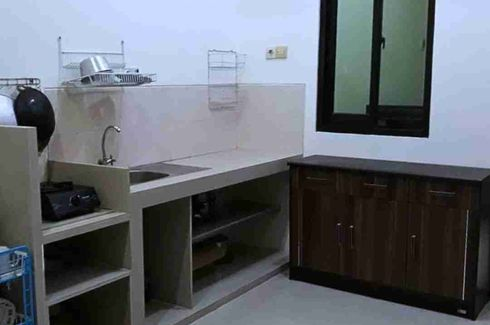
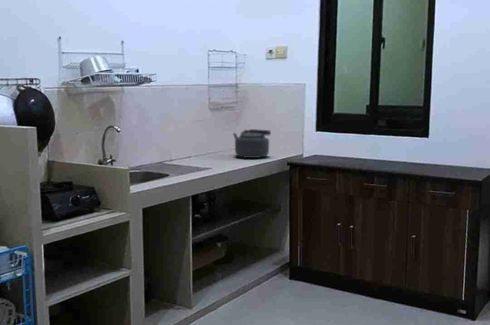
+ kettle [232,128,272,159]
